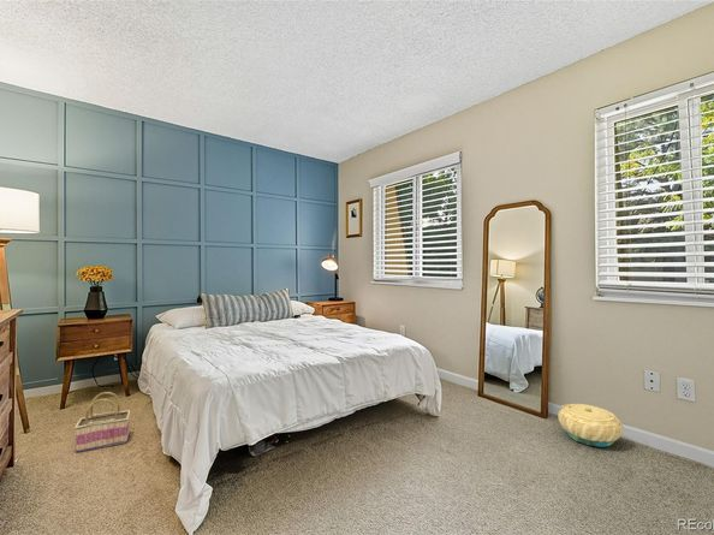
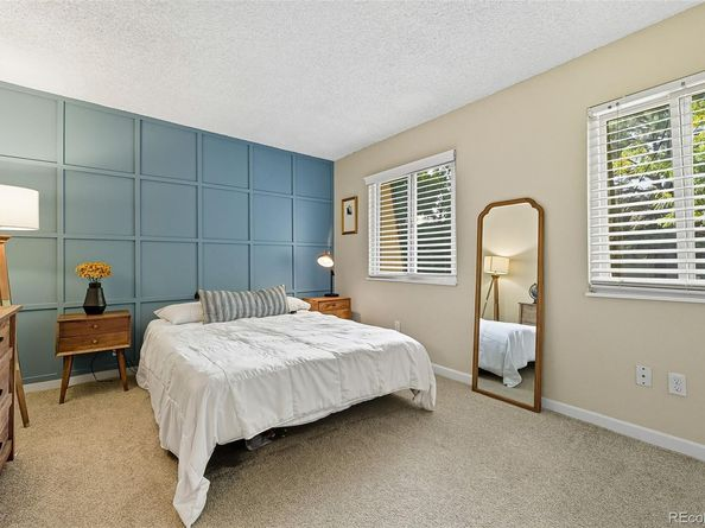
- basket [557,403,624,448]
- basket [73,391,131,453]
